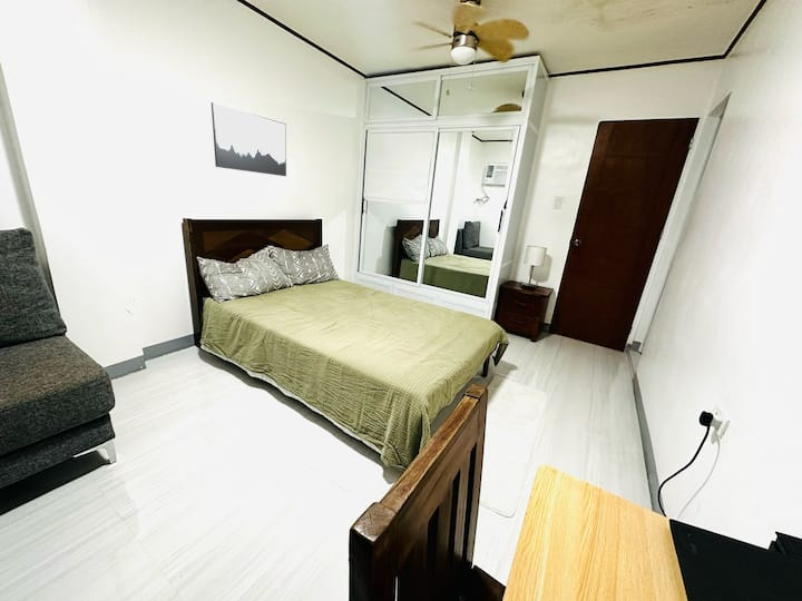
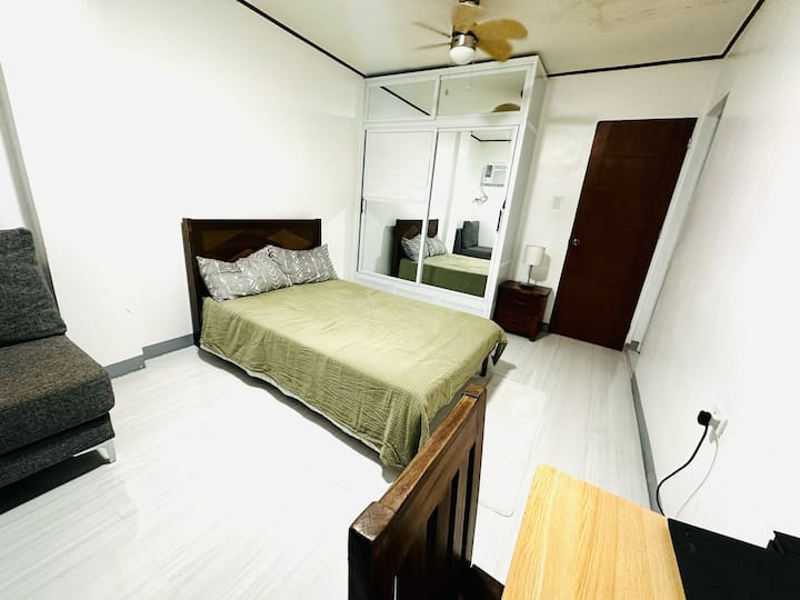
- wall art [211,101,287,177]
